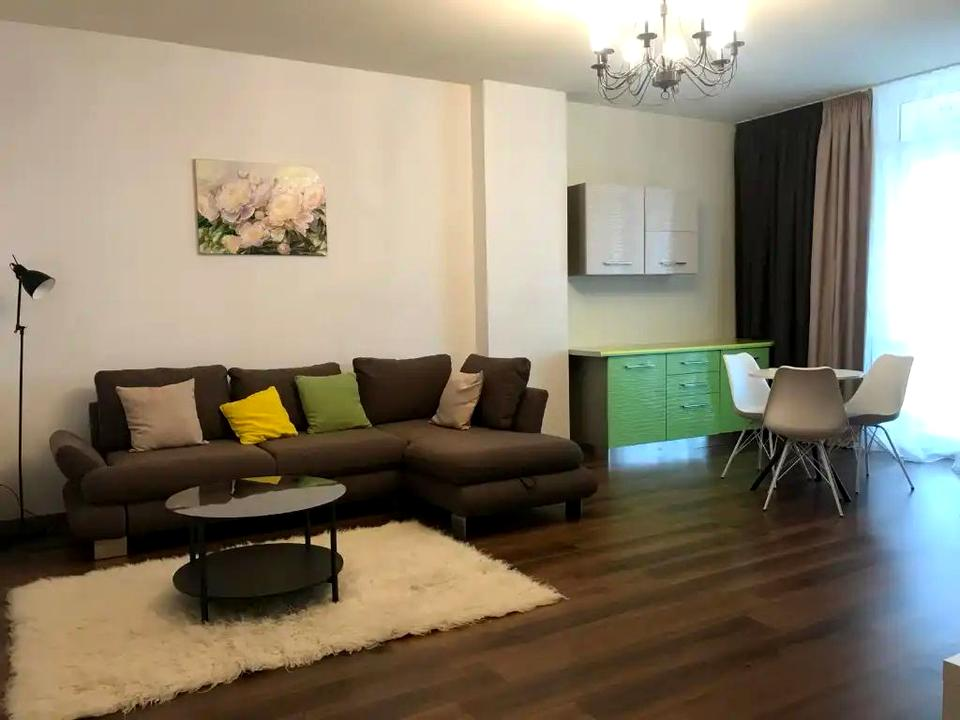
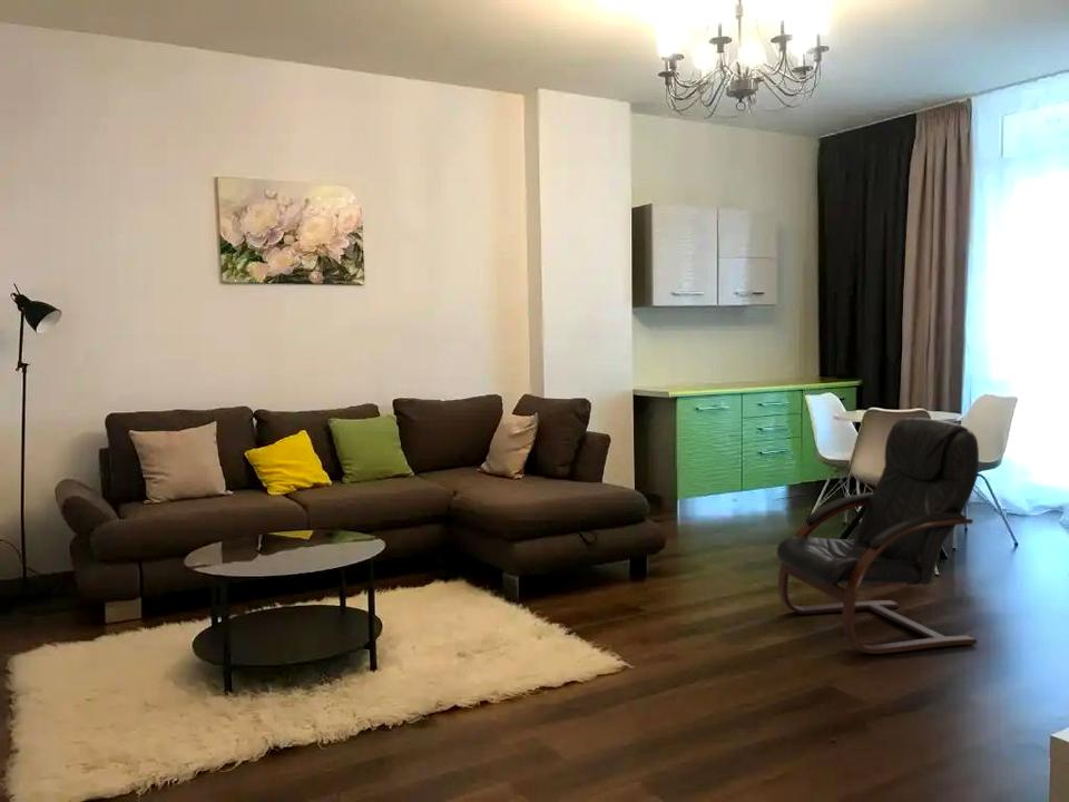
+ armchair [776,417,980,655]
